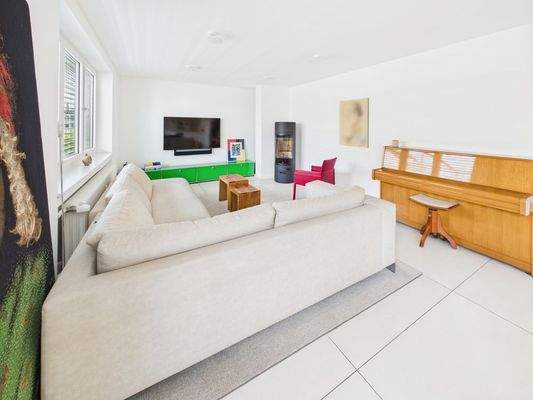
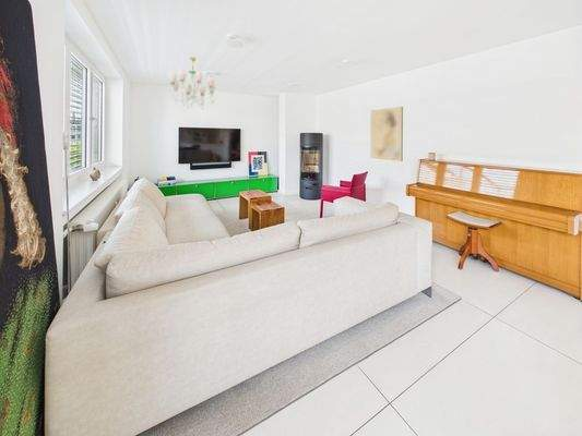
+ chandelier [168,56,216,110]
